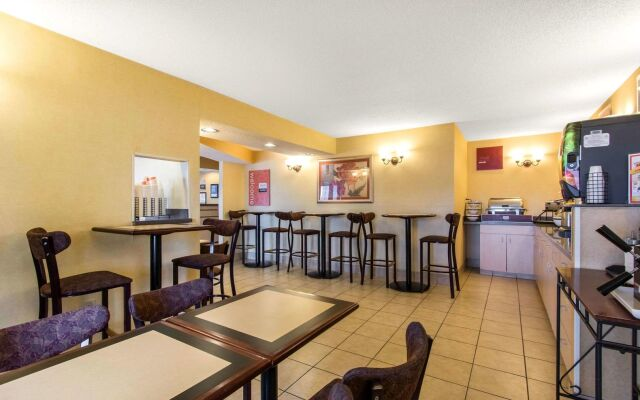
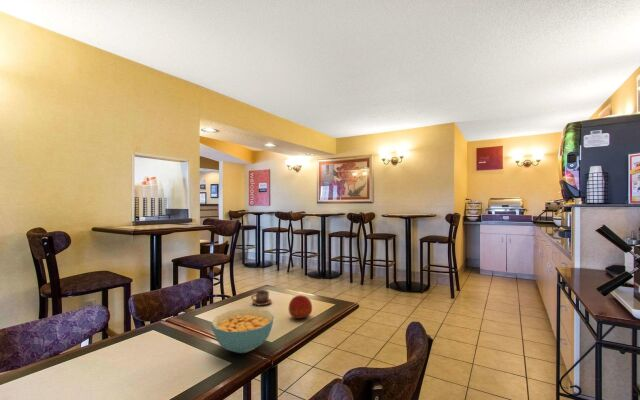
+ cereal bowl [210,308,275,354]
+ cup [250,289,273,307]
+ fruit [288,294,313,321]
